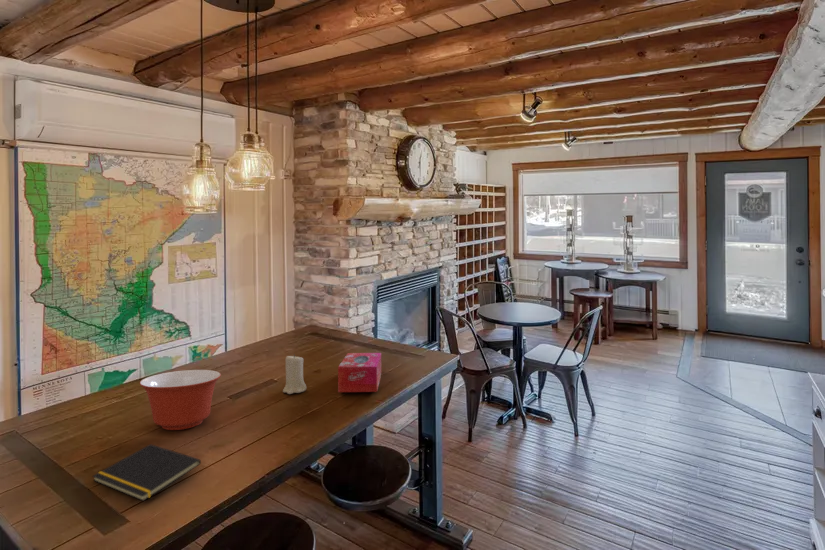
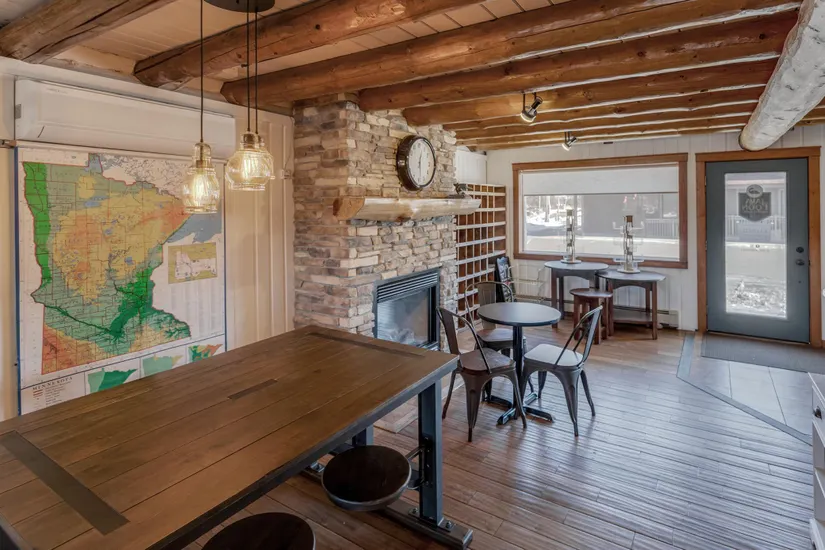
- notepad [92,443,202,502]
- candle [282,353,307,395]
- mixing bowl [139,369,222,431]
- tissue box [337,352,382,393]
